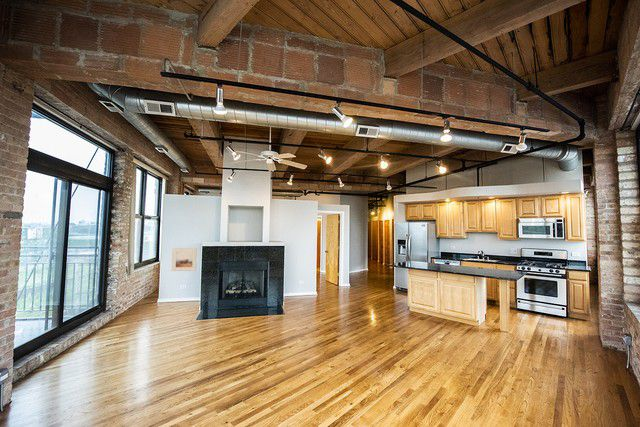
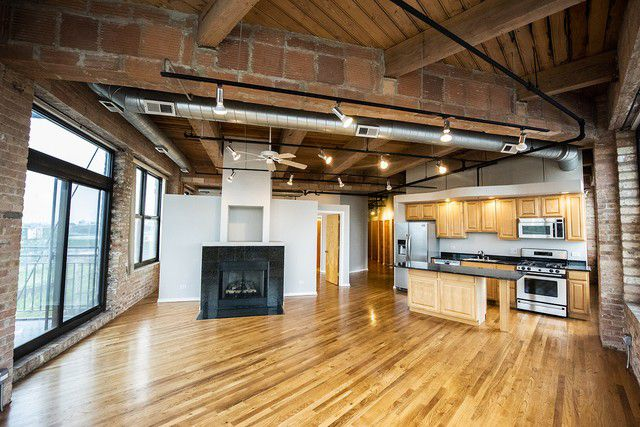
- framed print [171,247,198,272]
